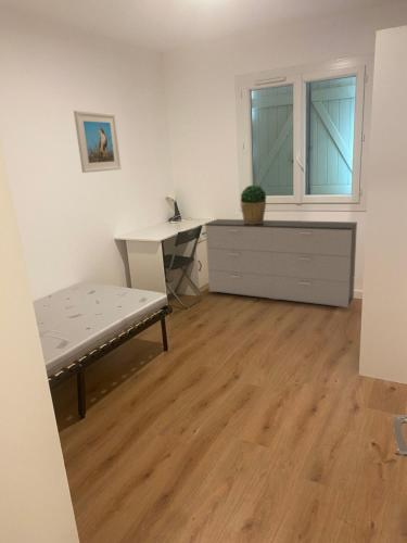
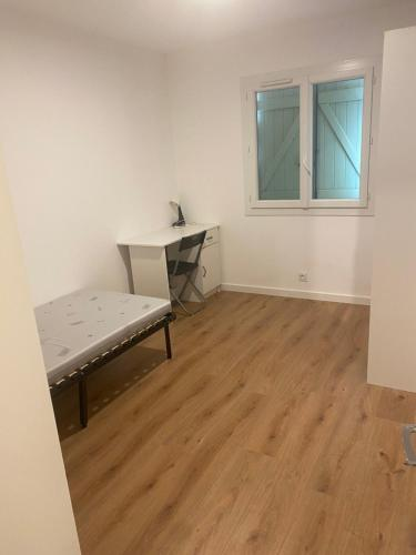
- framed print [73,110,123,174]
- dresser [204,218,358,308]
- potted plant [240,184,267,225]
